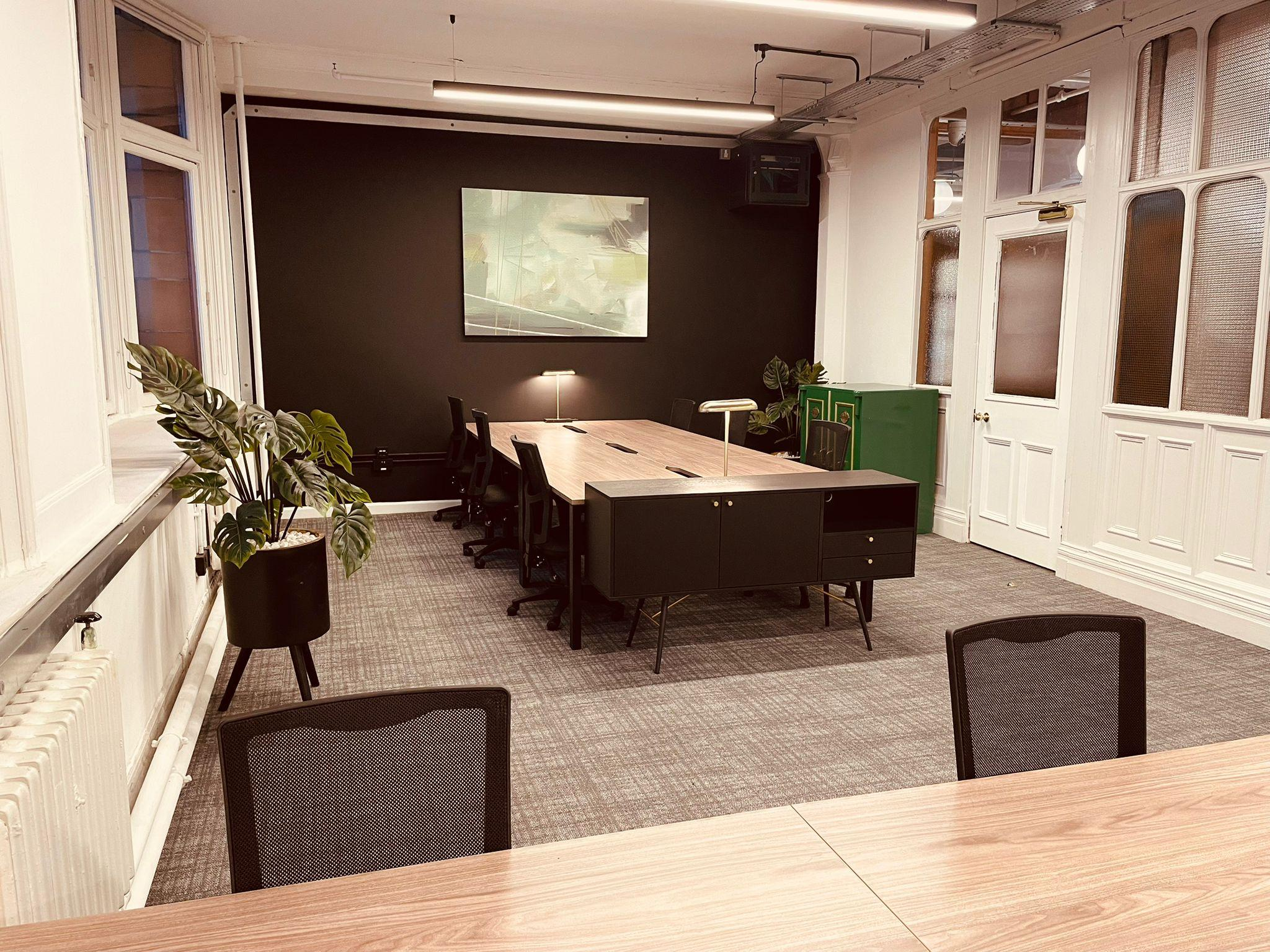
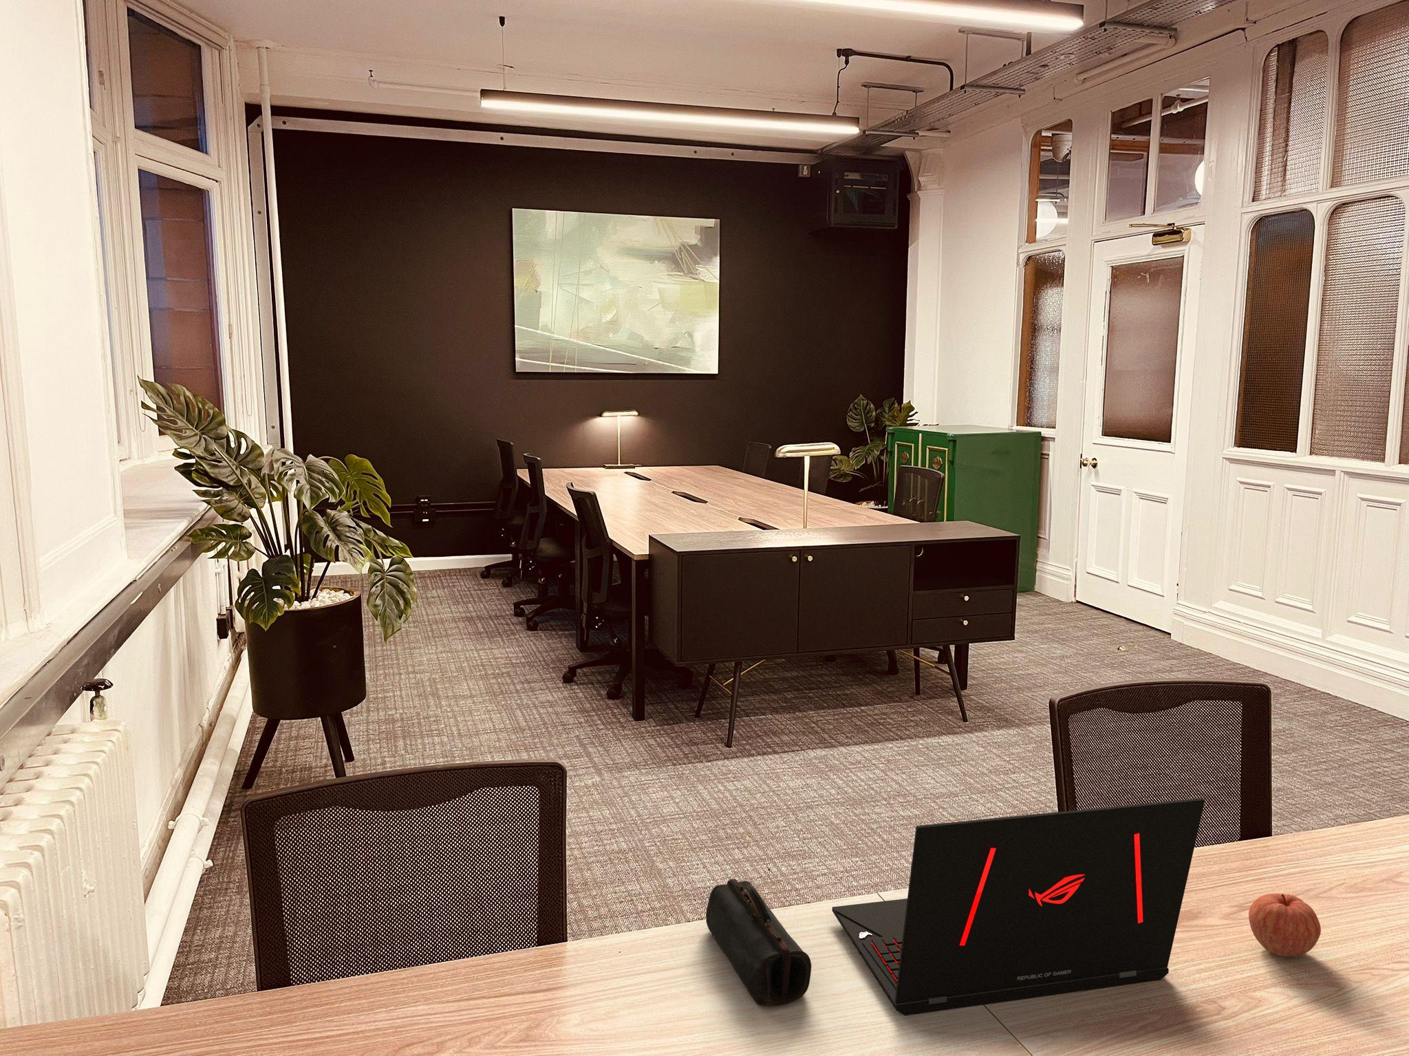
+ pencil case [706,877,812,1006]
+ apple [1248,892,1321,957]
+ laptop [832,798,1205,1016]
